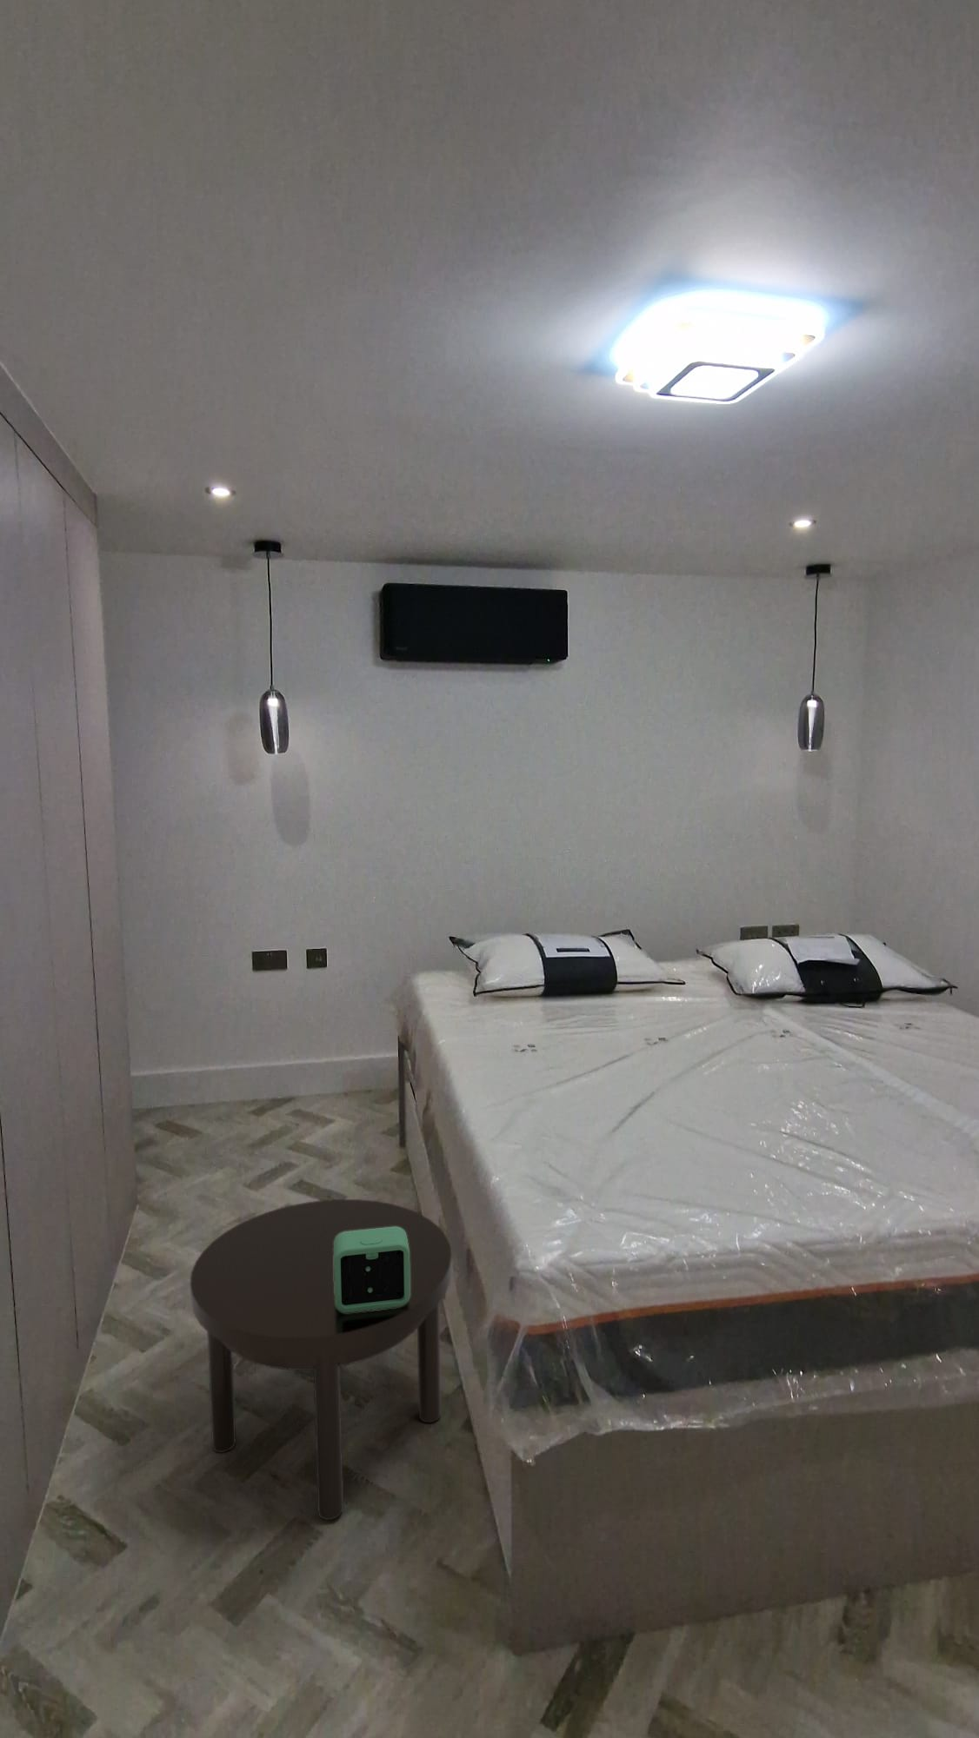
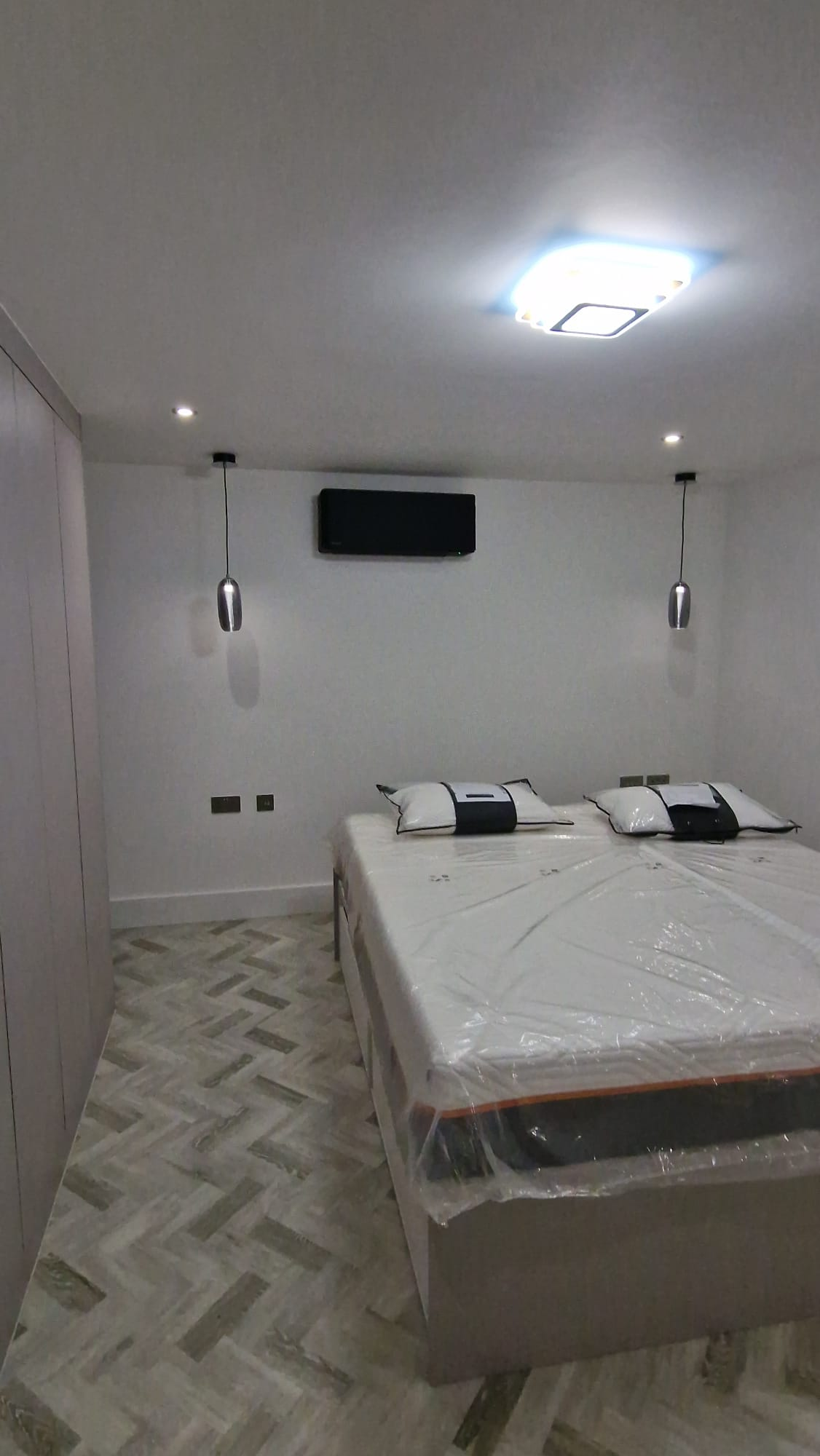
- alarm clock [333,1226,411,1313]
- side table [190,1198,452,1521]
